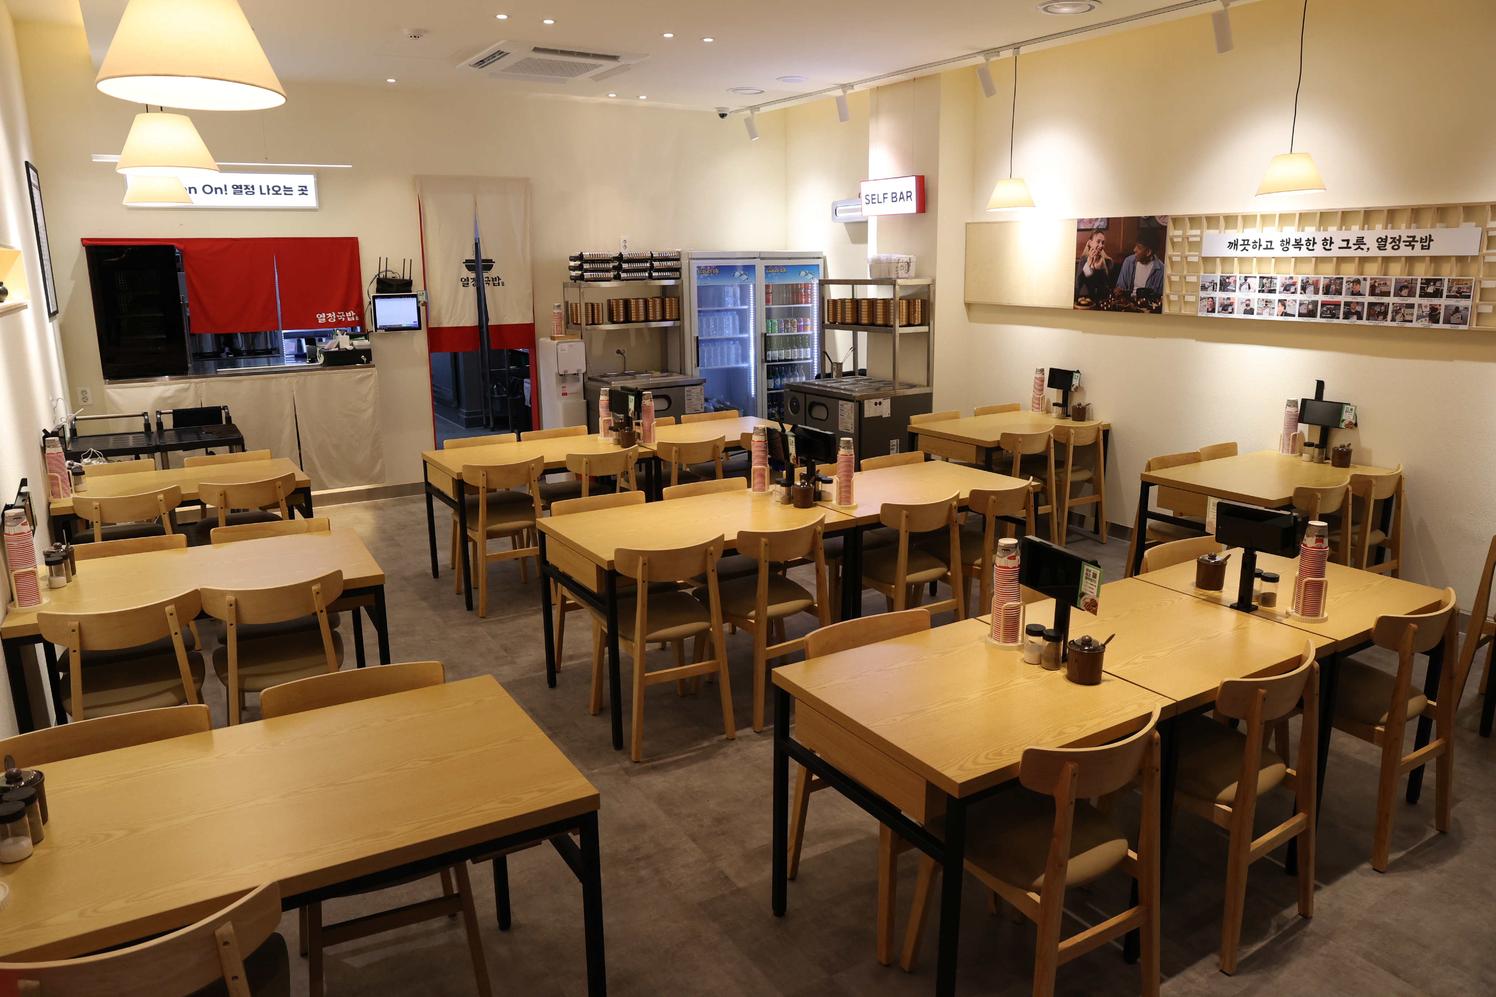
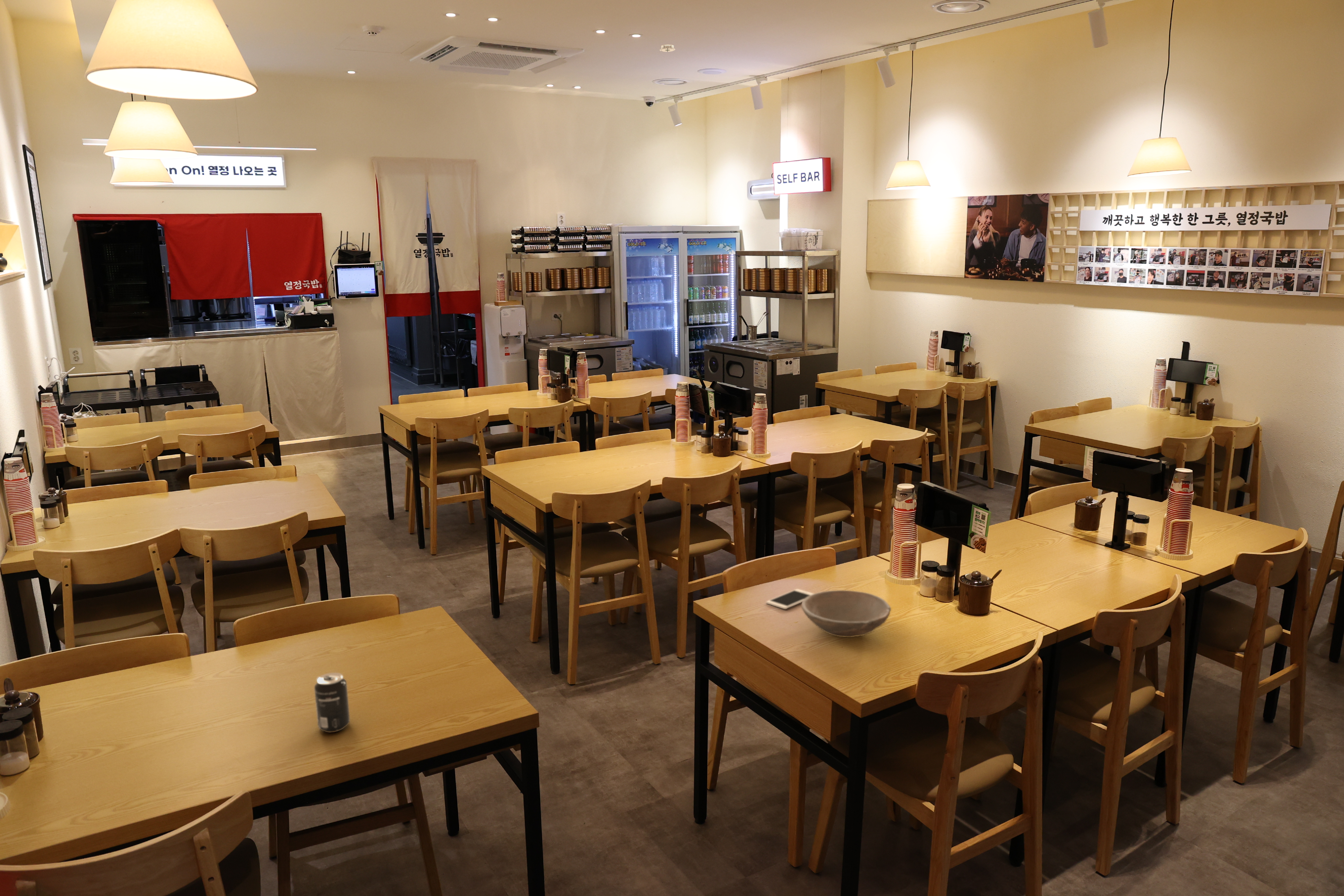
+ smoke detector [660,44,676,52]
+ cell phone [766,589,815,610]
+ bowl [801,590,892,637]
+ beverage can [314,672,350,733]
